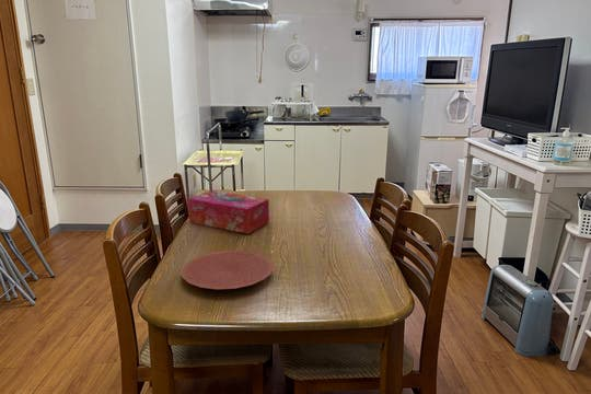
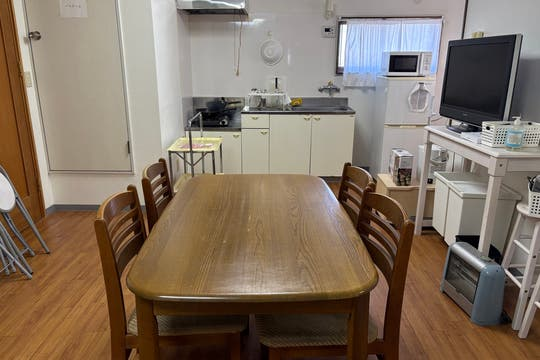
- plate [181,250,275,290]
- tissue box [187,189,270,235]
